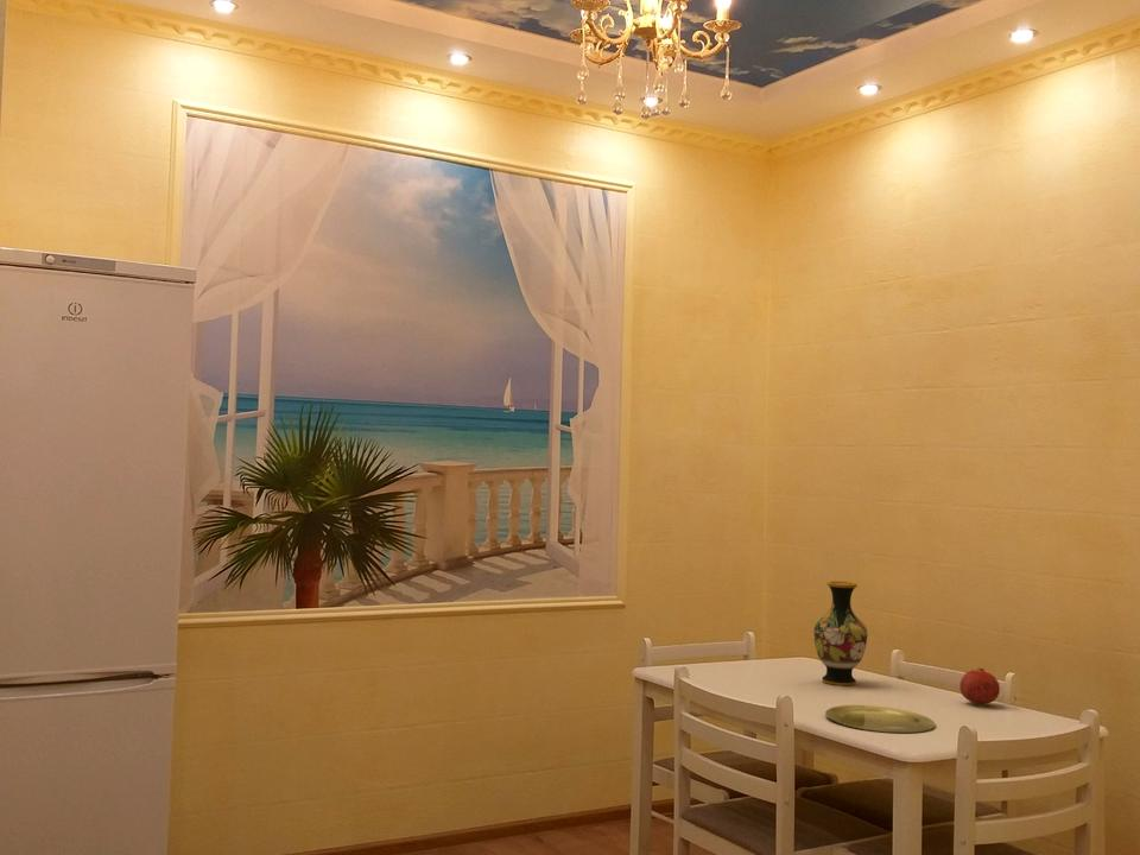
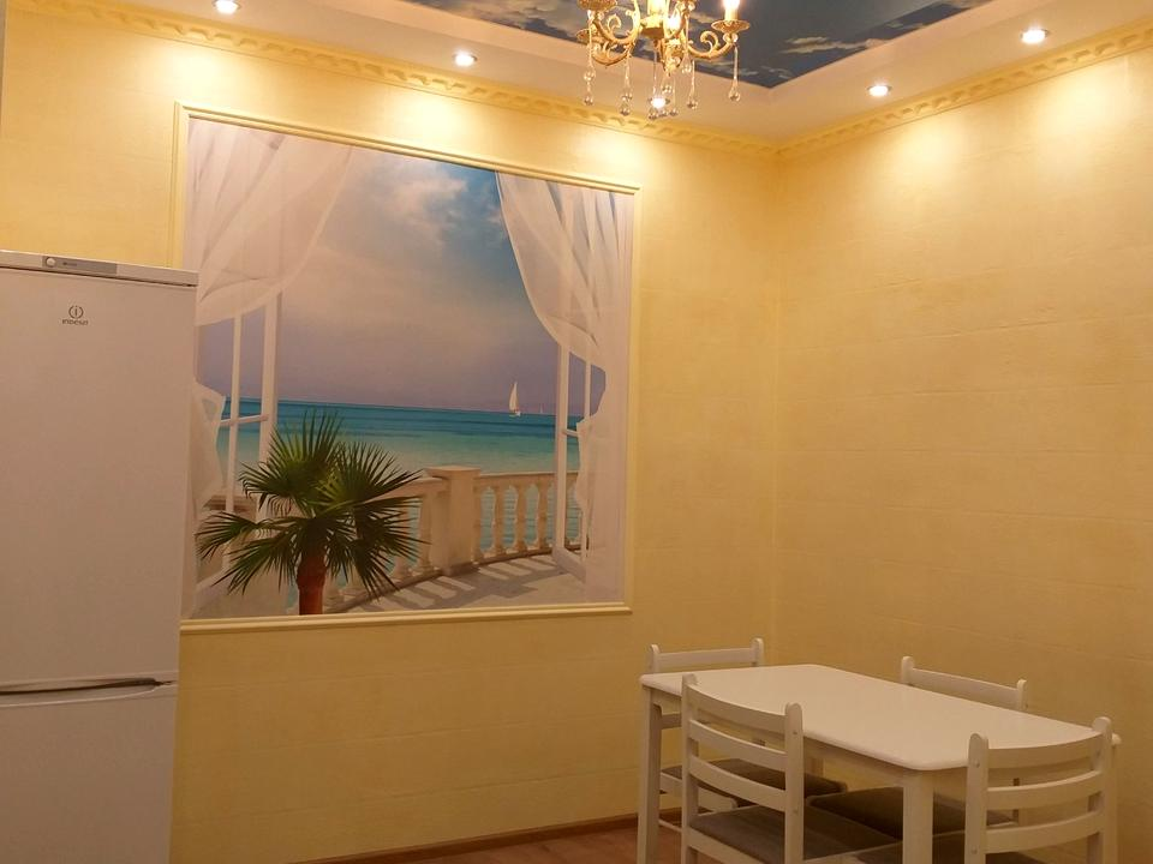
- plate [824,704,936,734]
- vase [812,580,868,686]
- fruit [958,667,1001,705]
